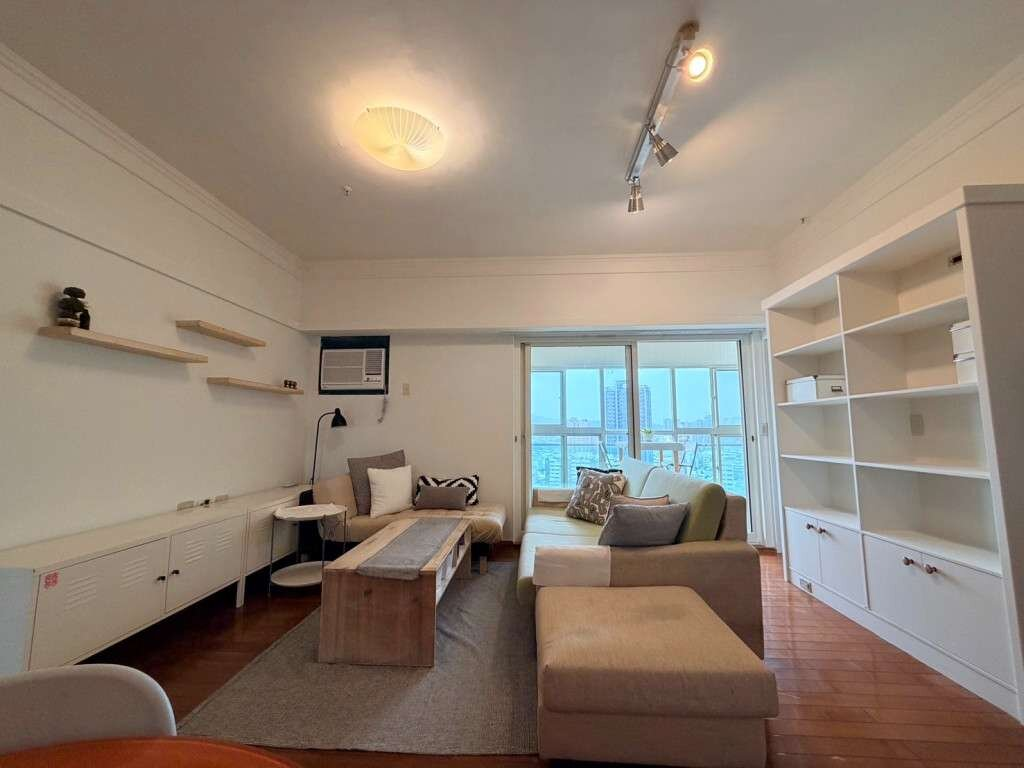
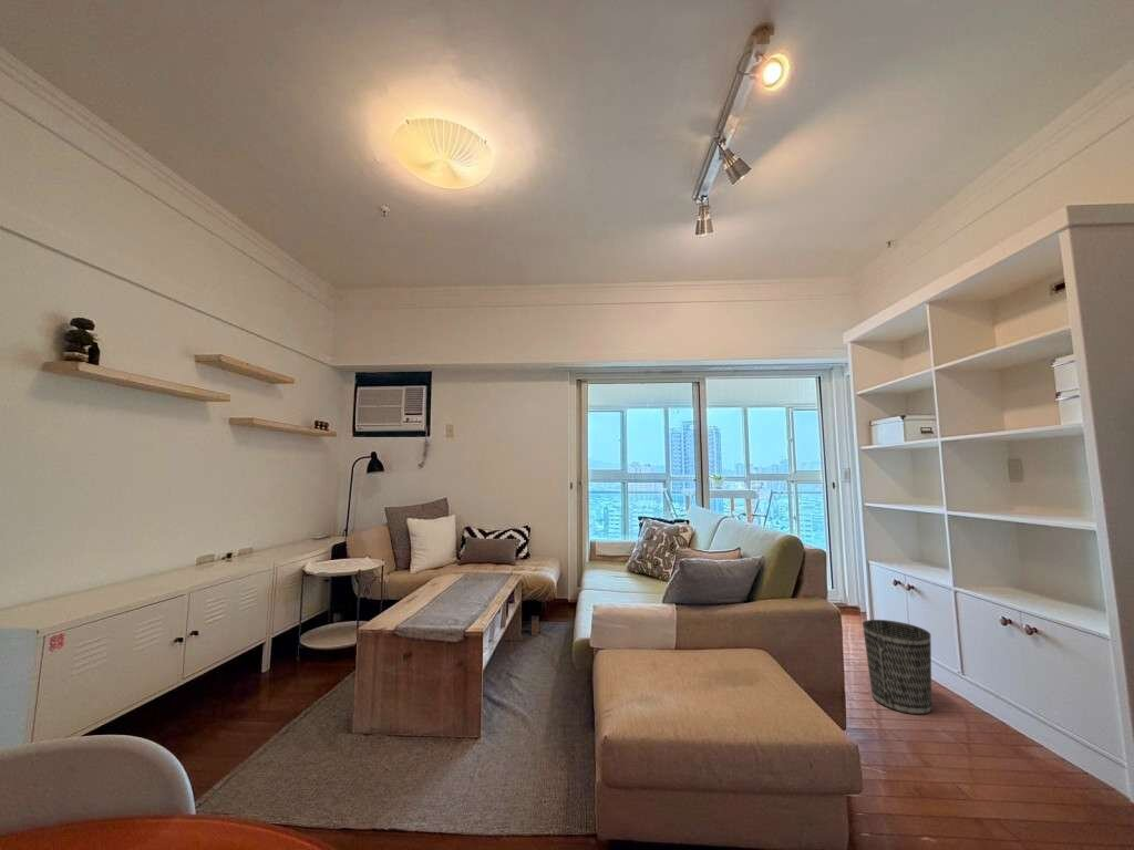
+ wastebasket [862,619,932,716]
